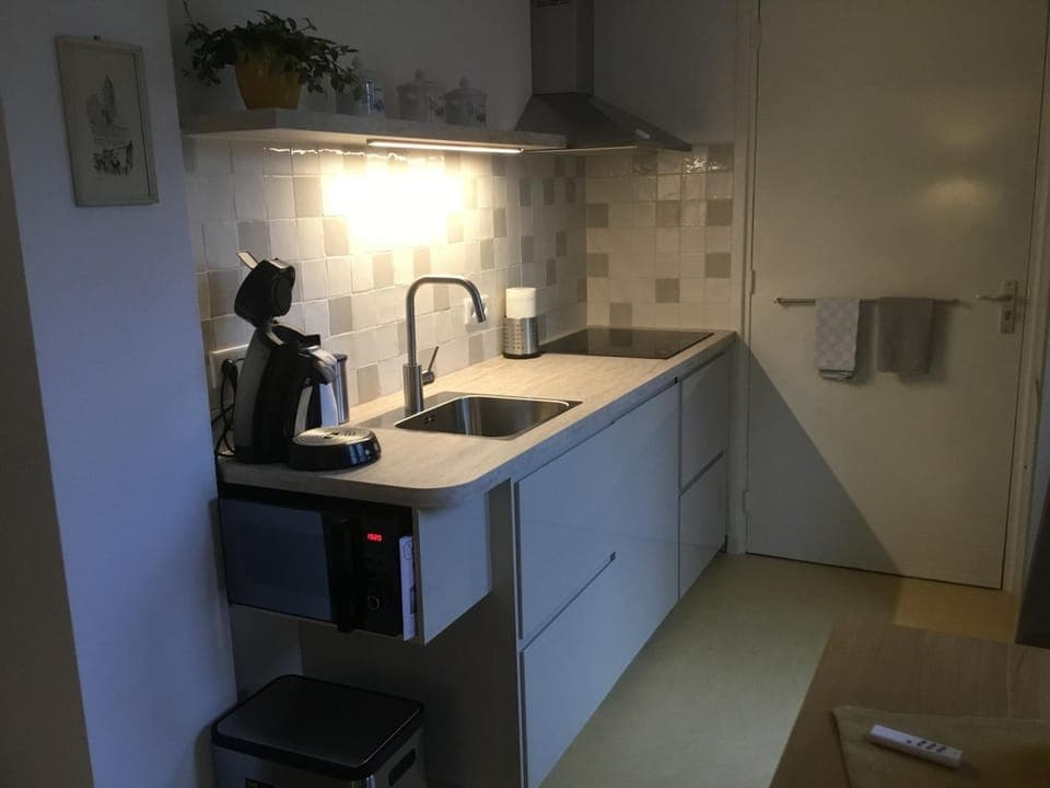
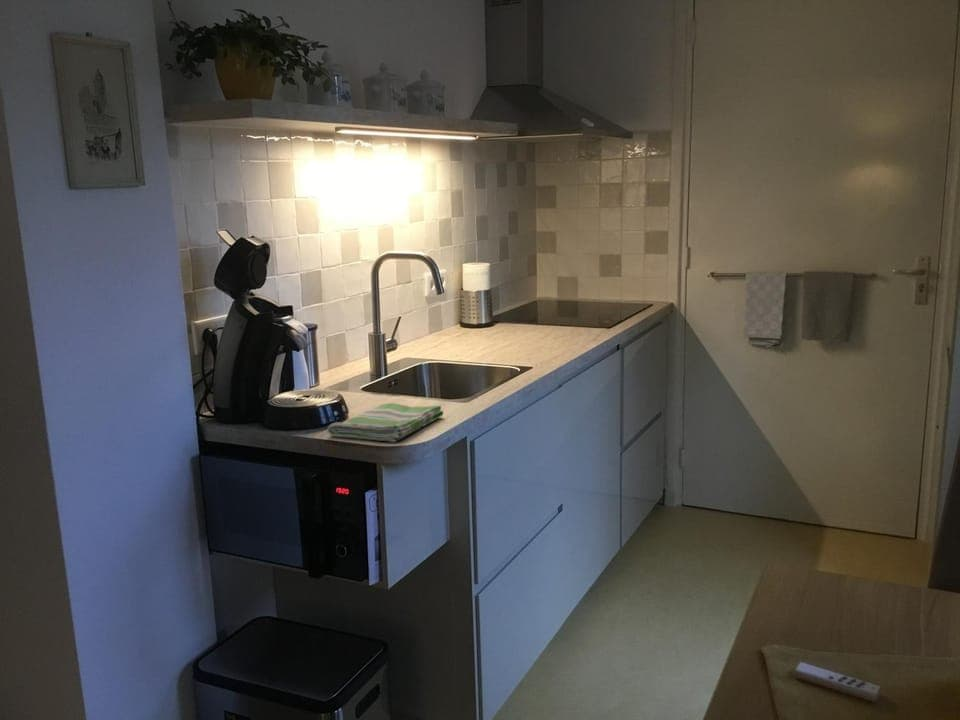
+ dish towel [326,402,444,443]
